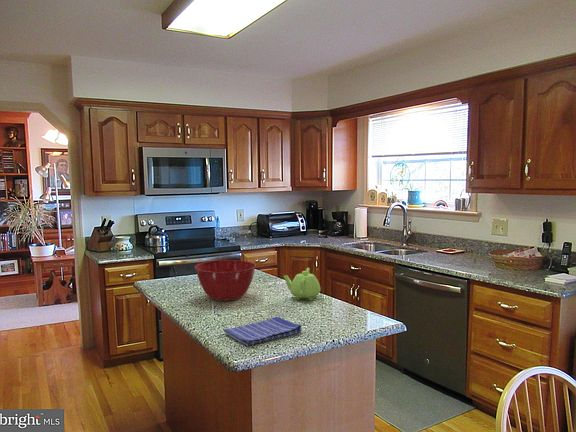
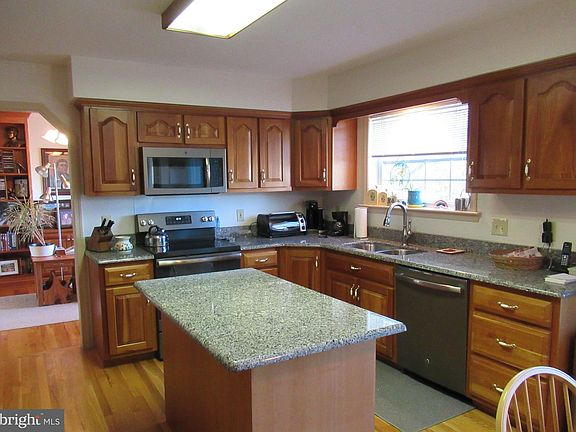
- mixing bowl [194,259,257,302]
- dish towel [222,316,303,347]
- teapot [283,267,321,301]
